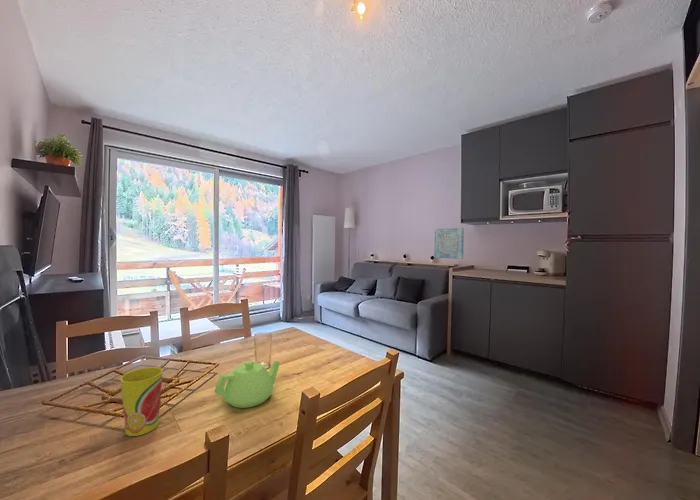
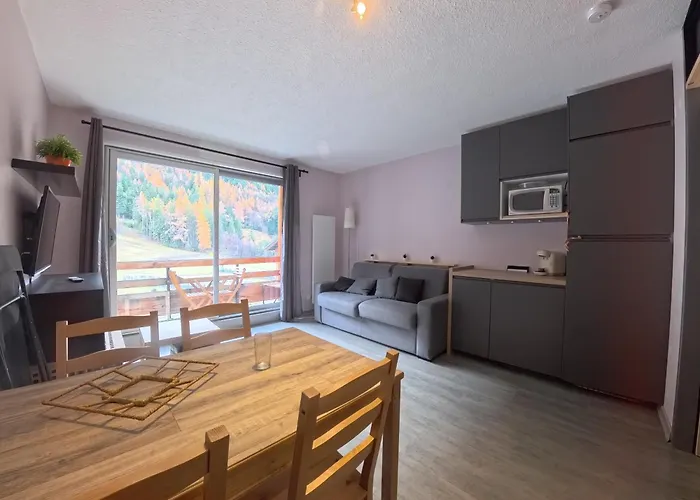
- wall art [433,227,465,260]
- cup [119,366,164,437]
- teapot [213,360,281,409]
